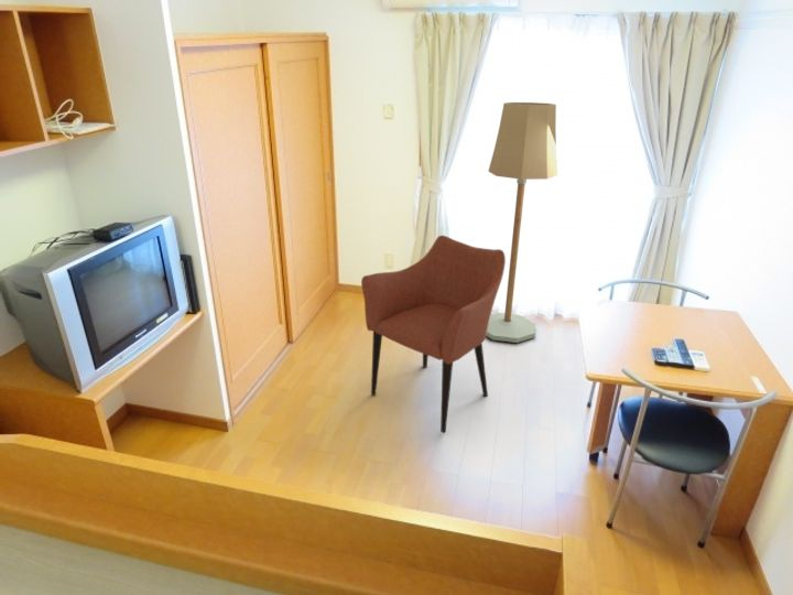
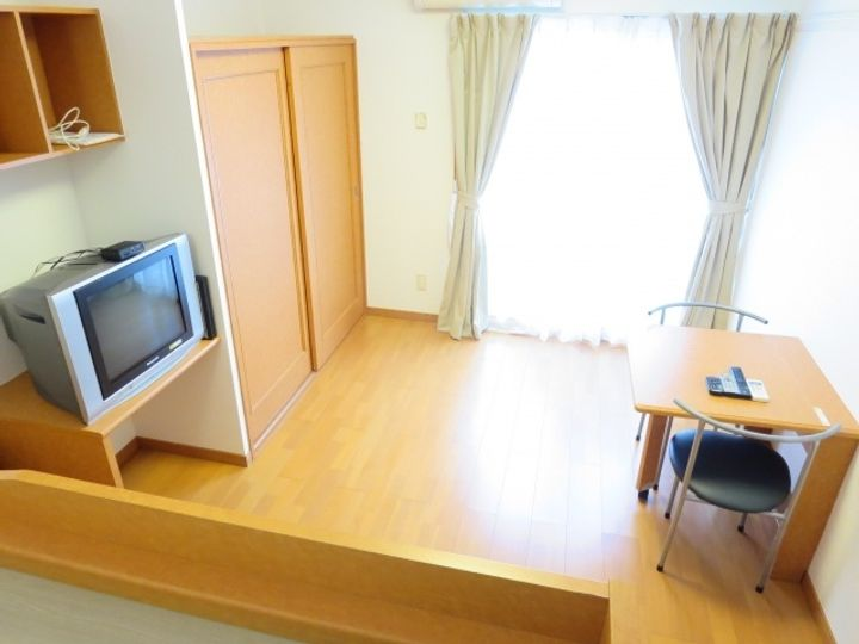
- armchair [360,235,507,434]
- floor lamp [486,101,558,344]
